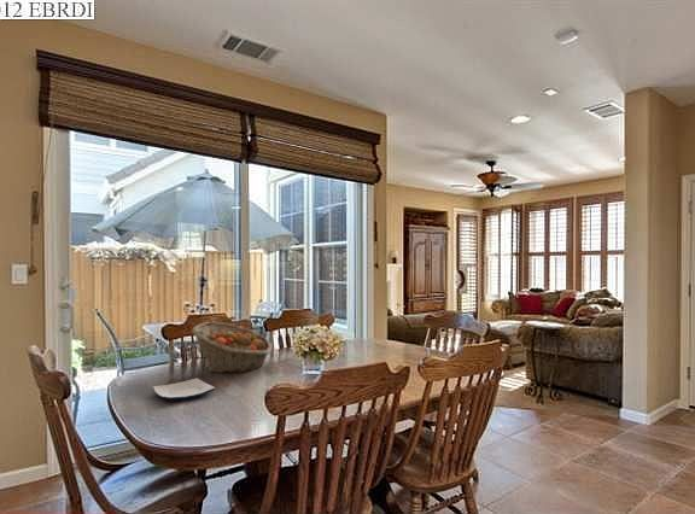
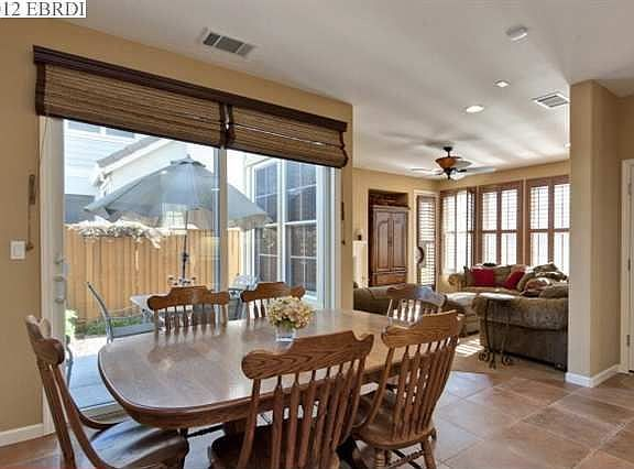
- fruit basket [191,321,273,374]
- plate [152,376,216,402]
